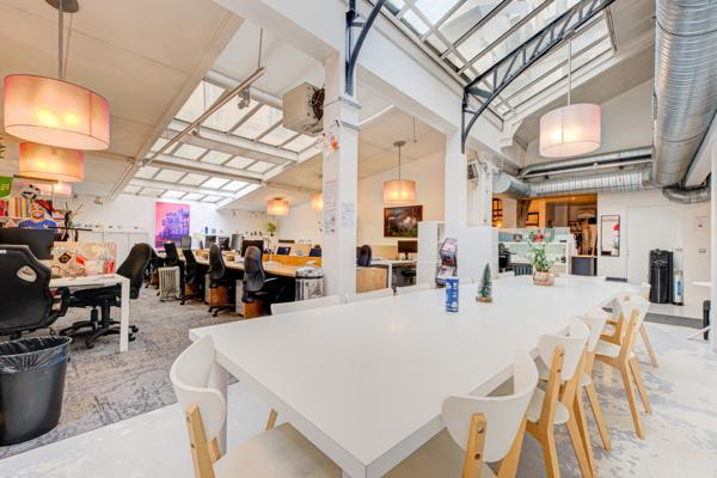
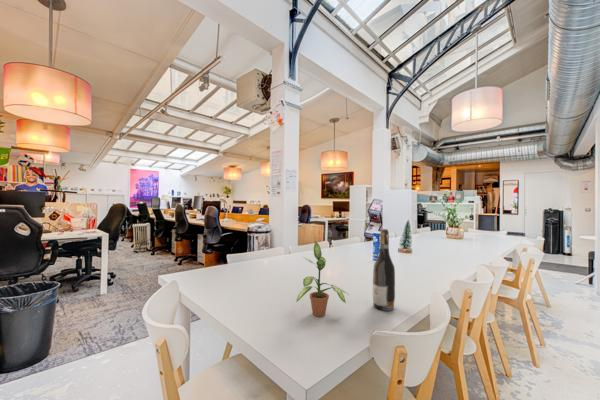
+ potted plant [295,241,350,317]
+ wine bottle [372,228,396,312]
